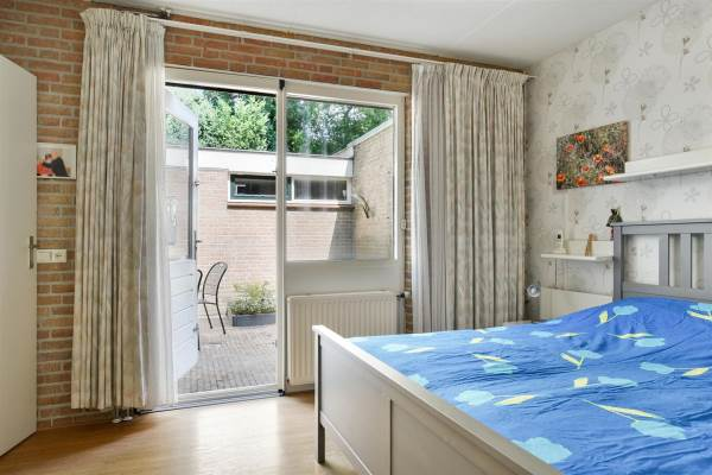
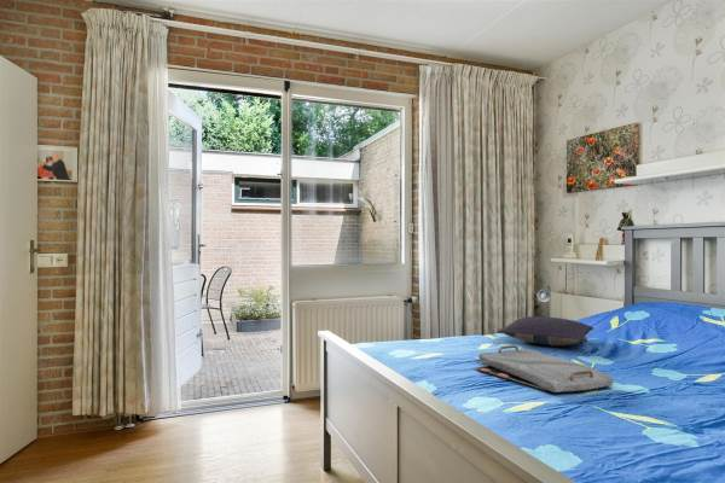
+ pillow [497,315,594,347]
+ serving tray [474,344,614,394]
